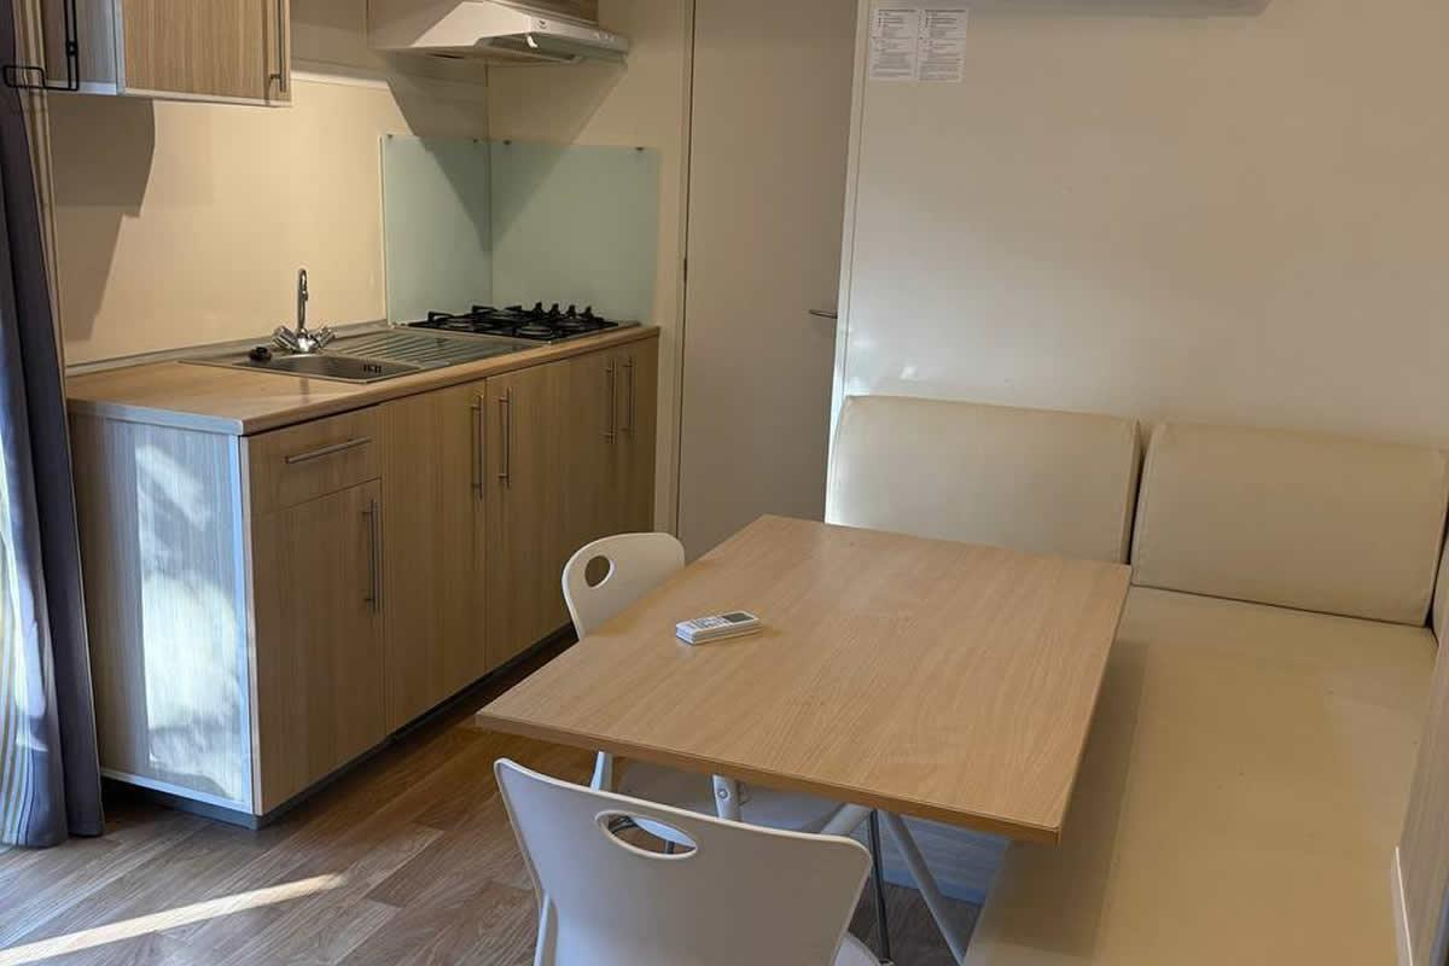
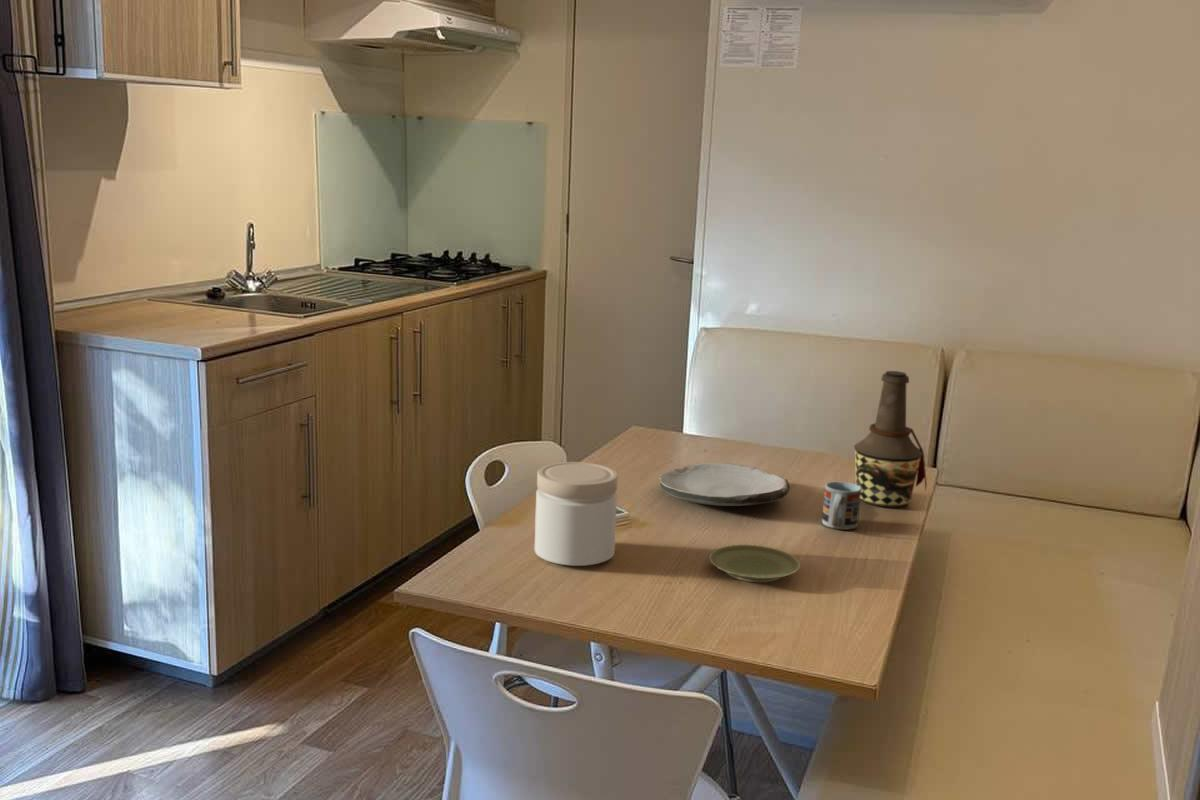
+ plate [708,544,801,583]
+ plate [658,462,791,507]
+ jar [534,461,619,567]
+ bottle [853,370,928,508]
+ cup [821,481,862,531]
